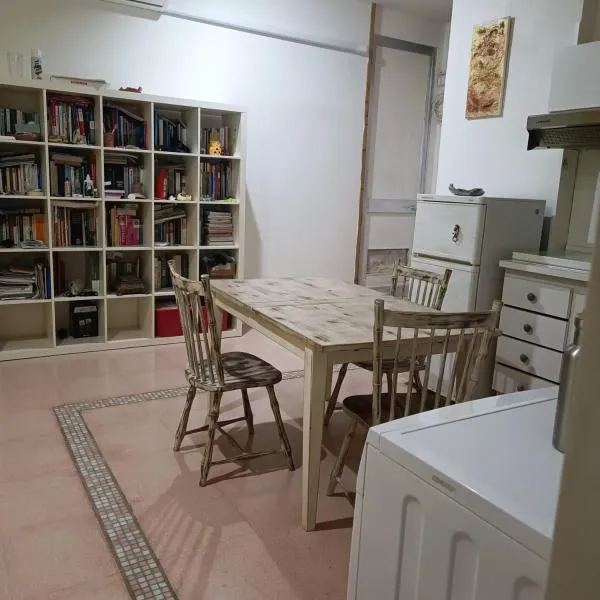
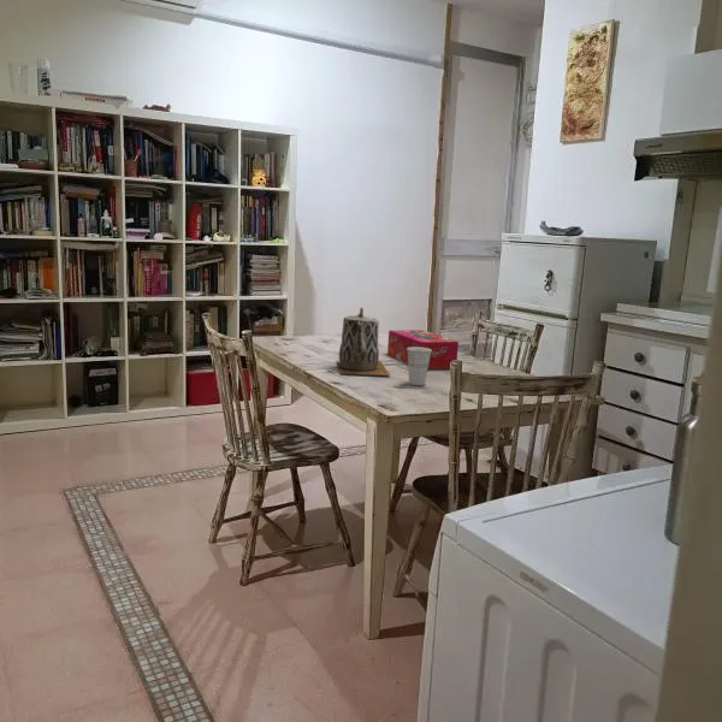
+ cup [407,347,432,386]
+ tissue box [386,329,460,371]
+ teapot [336,306,391,377]
